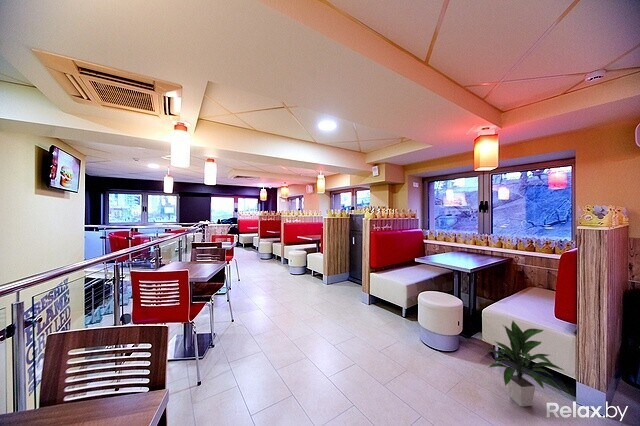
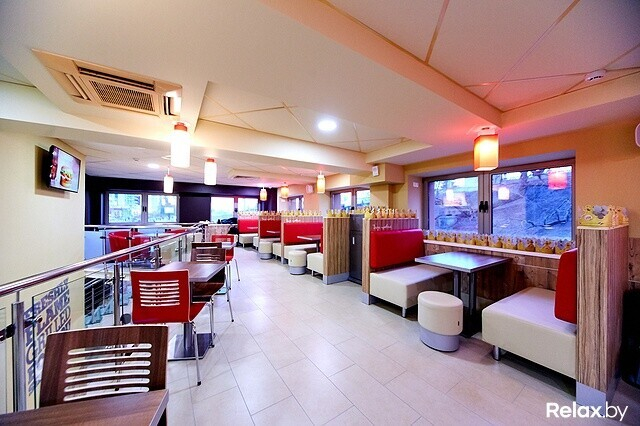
- indoor plant [485,320,565,408]
